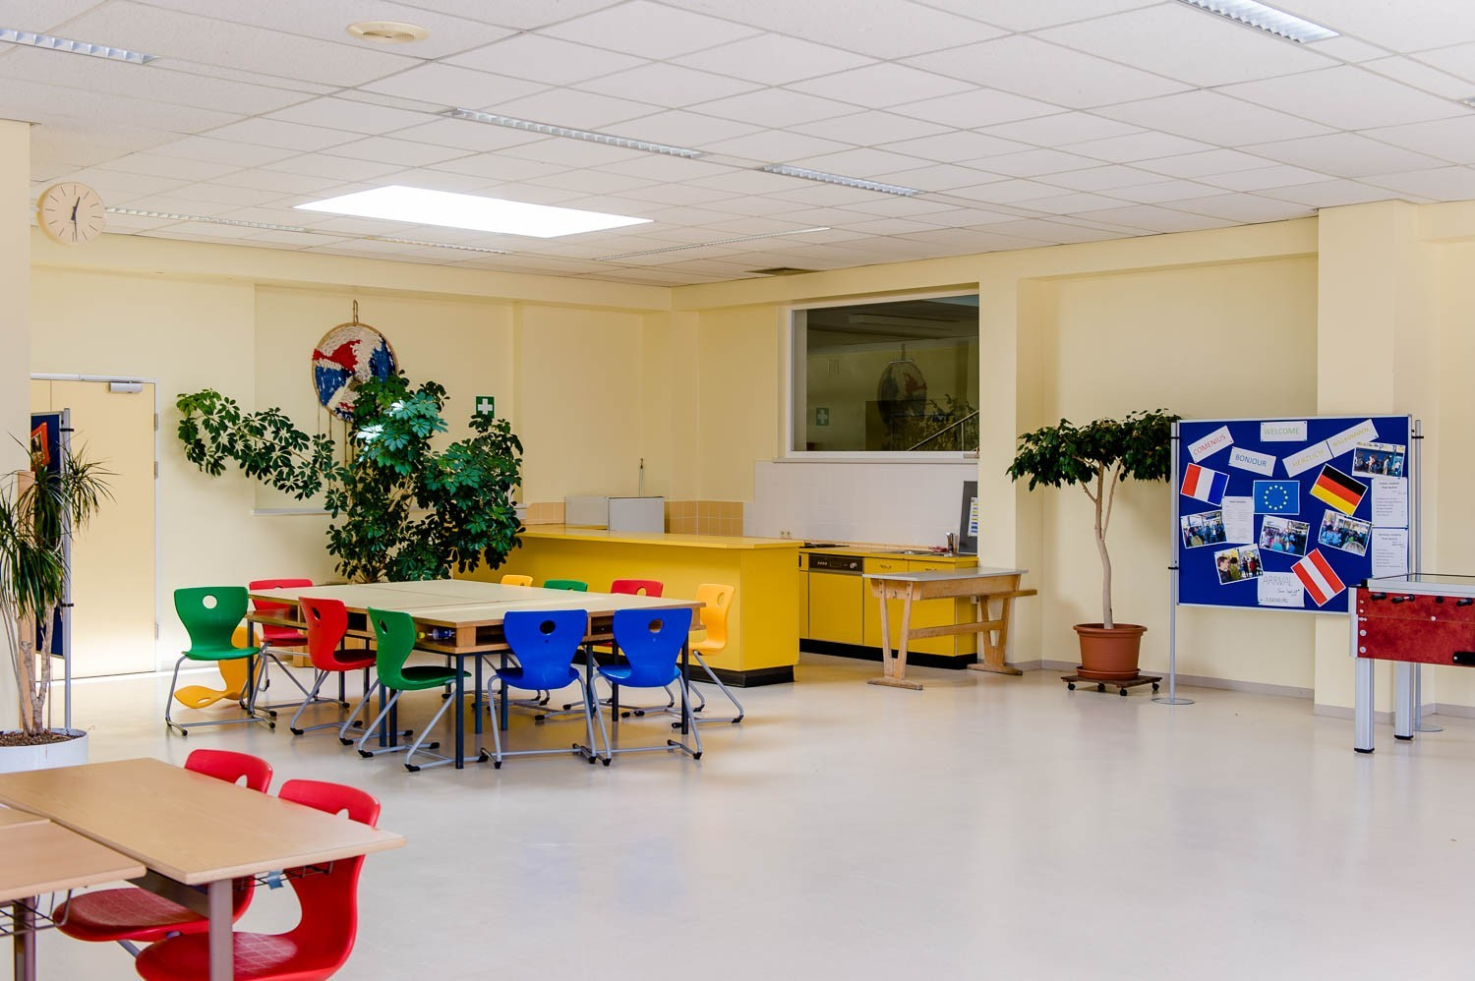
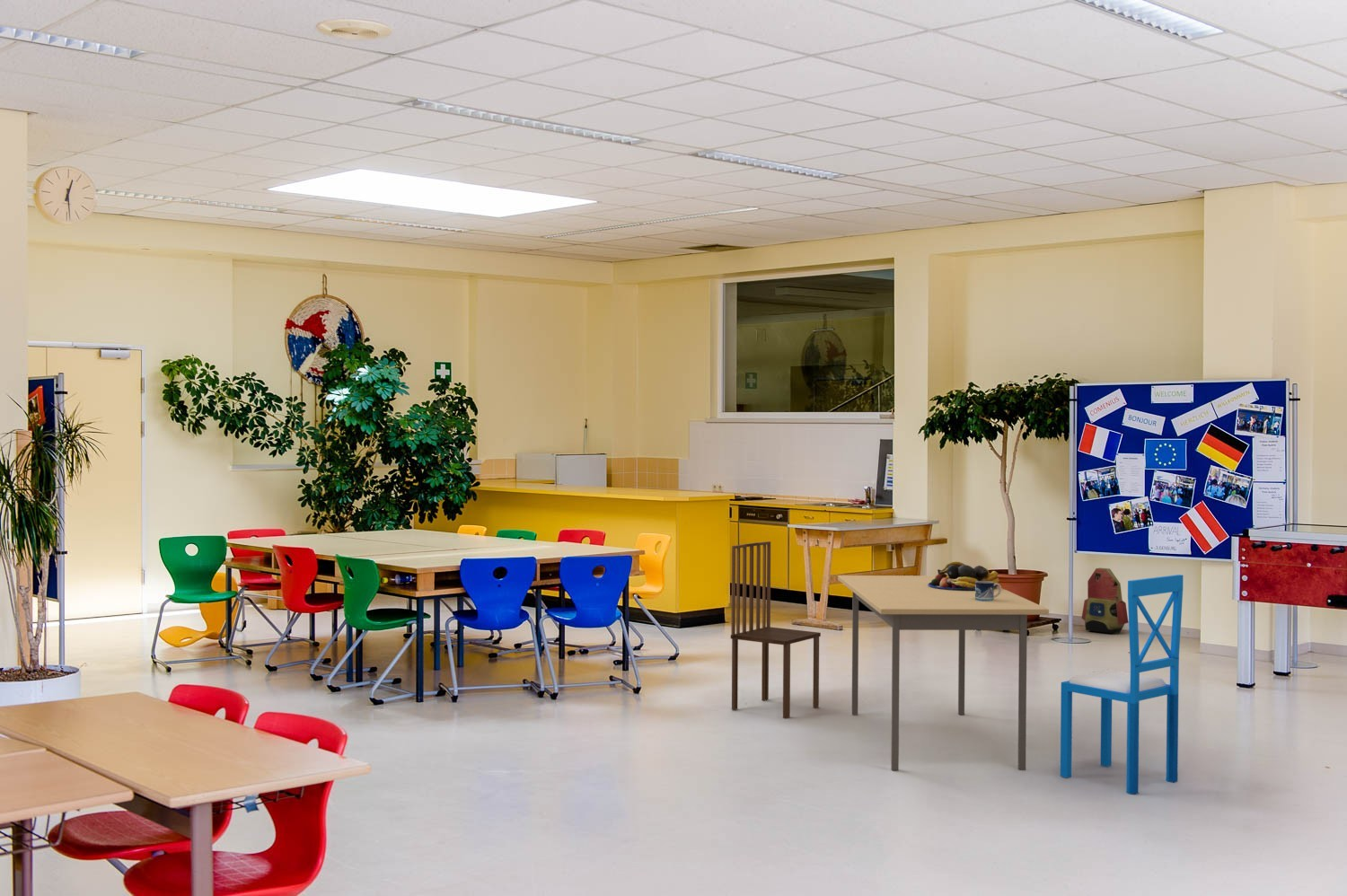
+ mug [975,581,1002,602]
+ dining table [837,575,1050,771]
+ dining chair [730,540,822,719]
+ fruit bowl [928,561,1000,590]
+ dining chair [1060,574,1184,795]
+ backpack [1081,567,1129,635]
